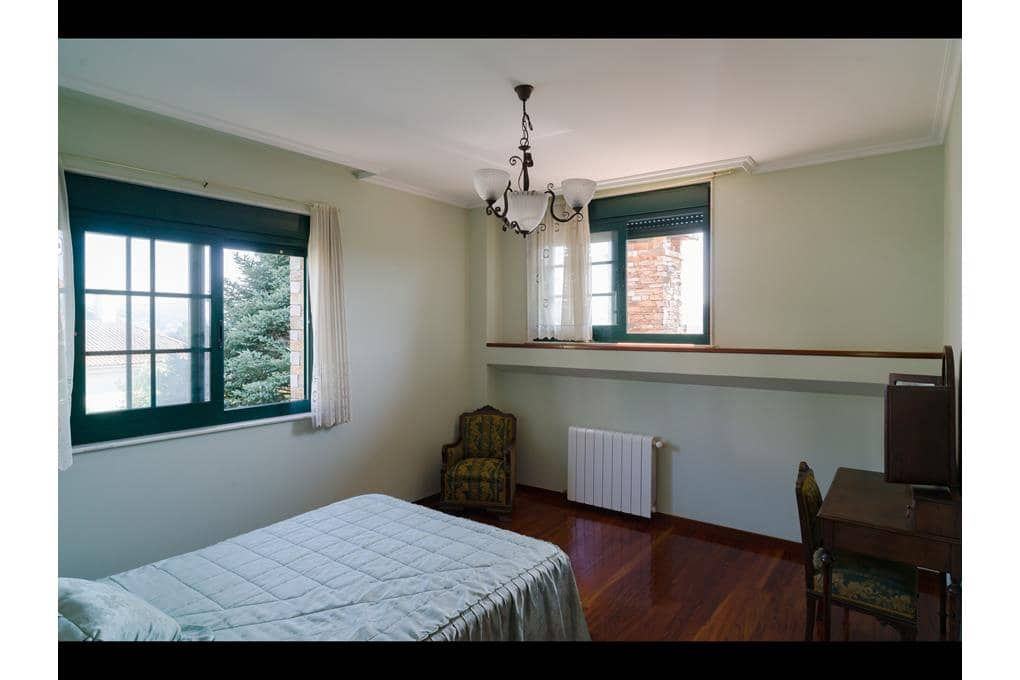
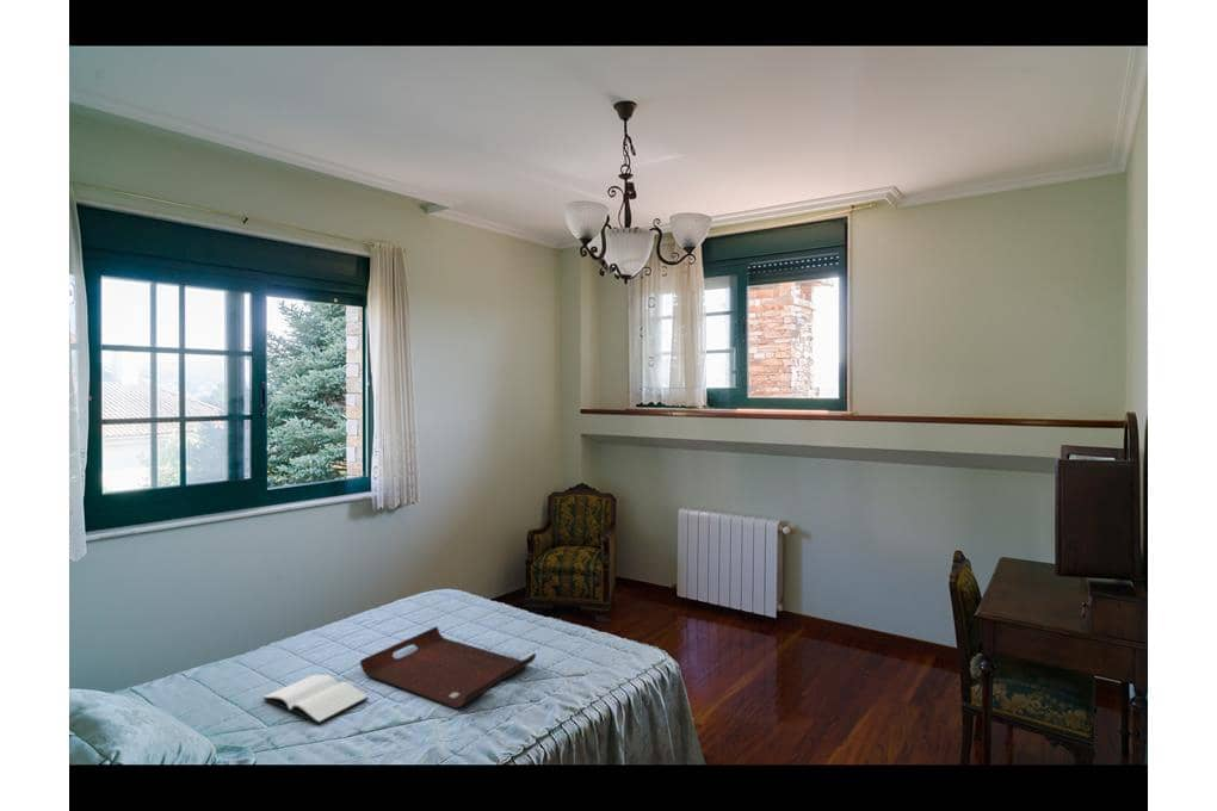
+ book [262,674,370,725]
+ serving tray [359,625,537,710]
